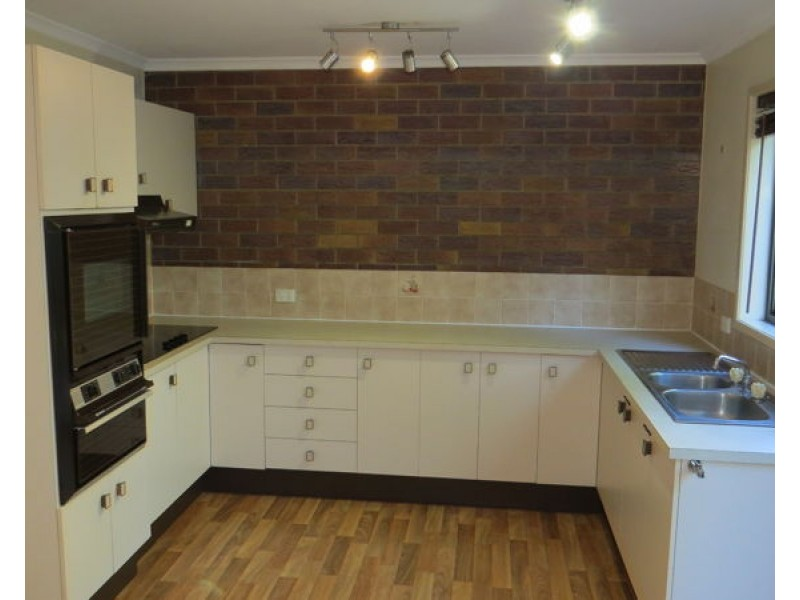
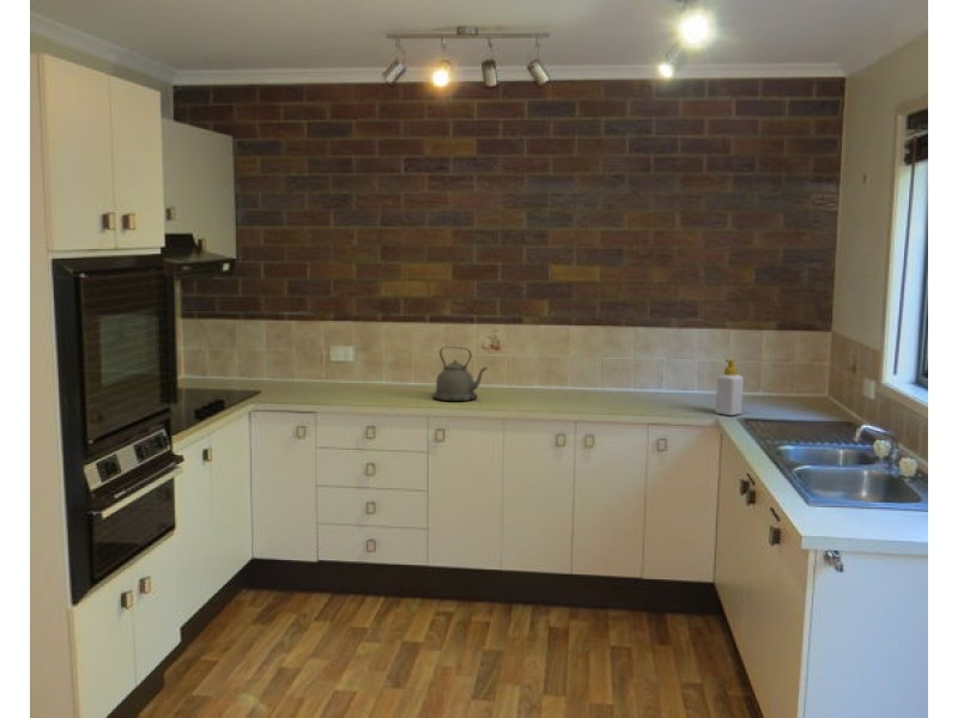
+ soap bottle [715,358,745,416]
+ kettle [431,346,489,402]
